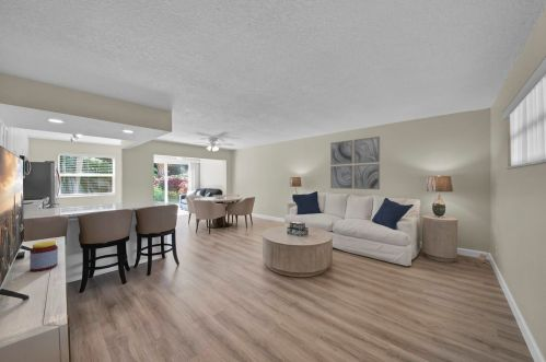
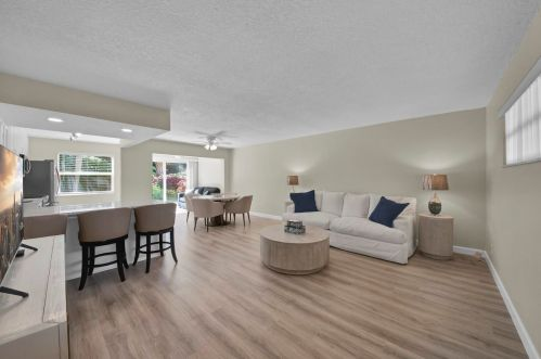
- wall art [329,136,381,190]
- jar [28,241,59,272]
